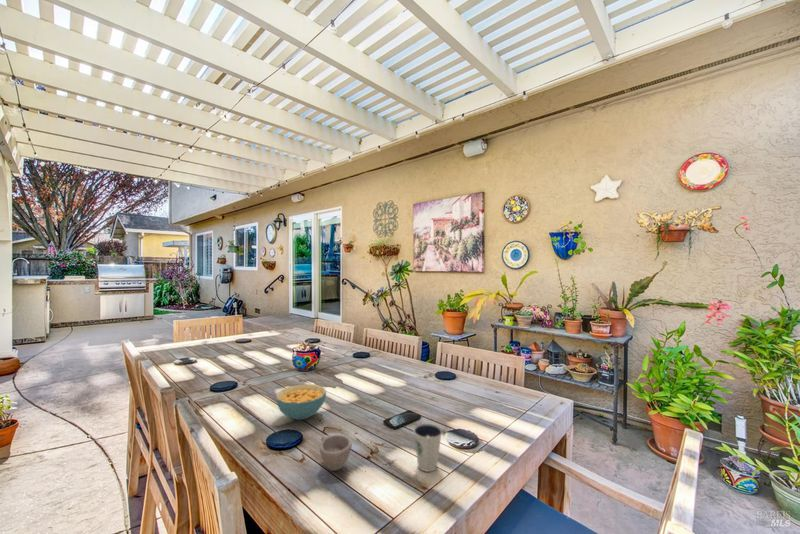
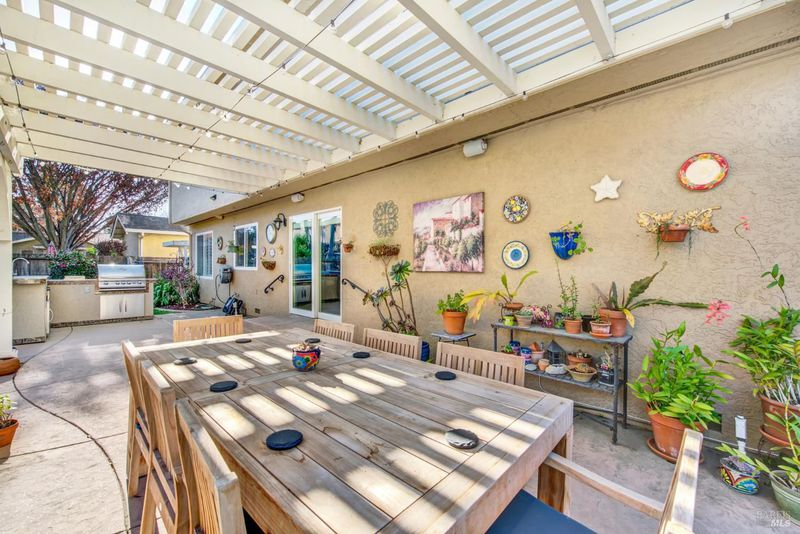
- cup [319,434,353,472]
- dixie cup [413,423,443,473]
- smartphone [382,409,422,430]
- cereal bowl [275,383,327,421]
